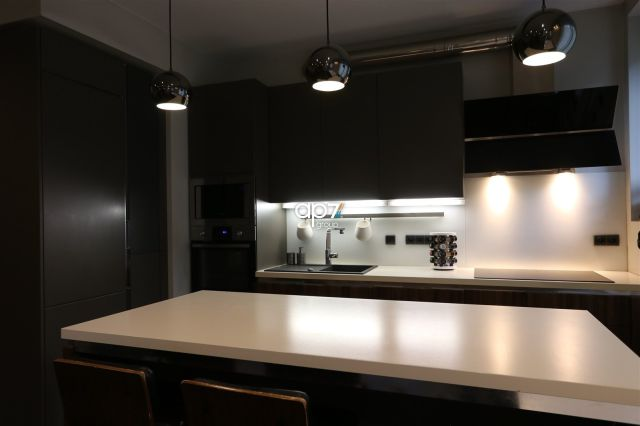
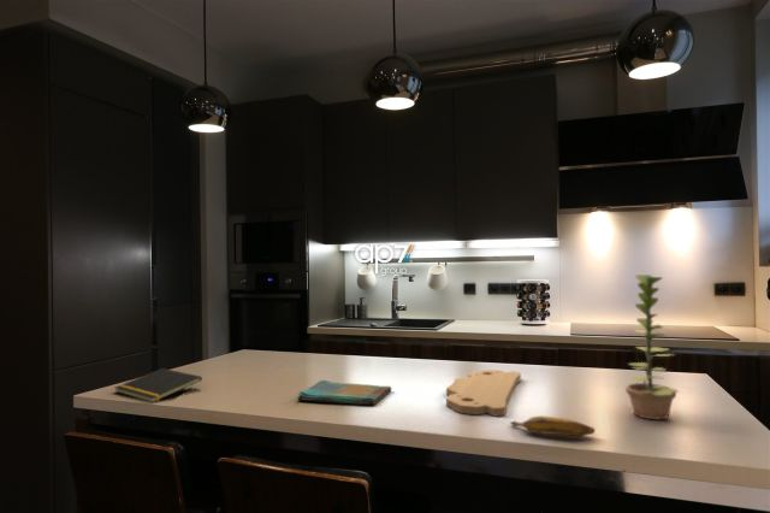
+ notepad [114,367,203,403]
+ banana [508,415,596,437]
+ dish towel [296,379,392,406]
+ cutting board [445,368,522,417]
+ plant [624,273,680,420]
